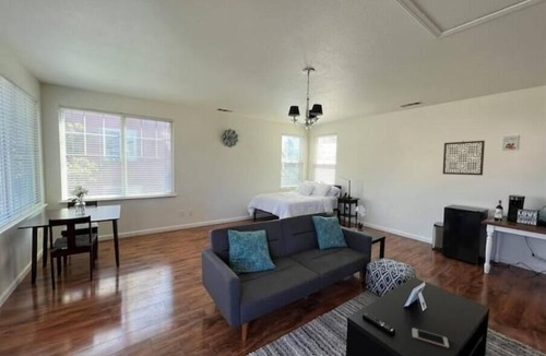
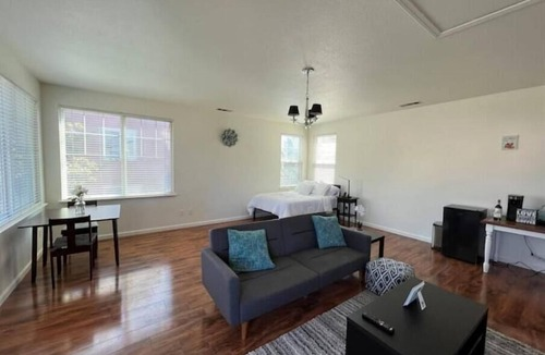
- cell phone [412,328,450,349]
- wall art [441,140,486,176]
